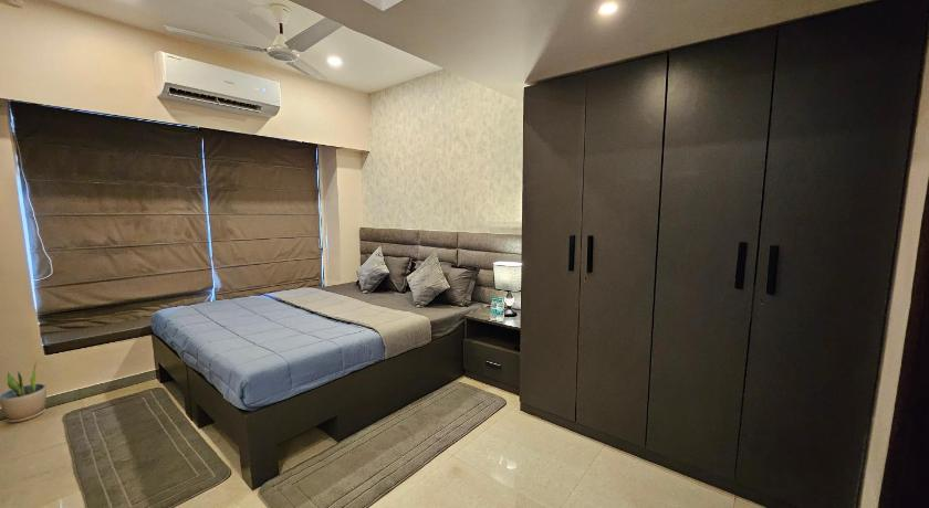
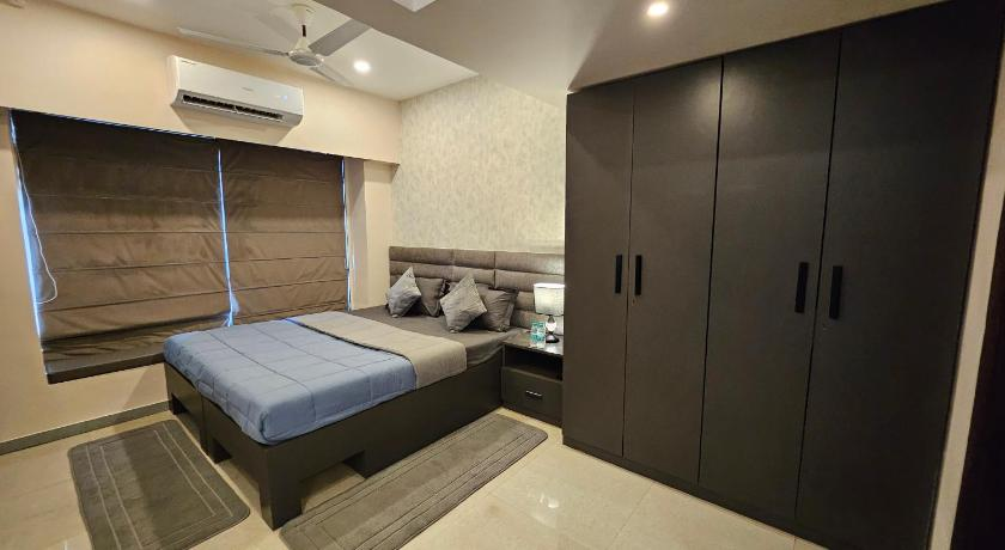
- potted plant [0,359,48,424]
